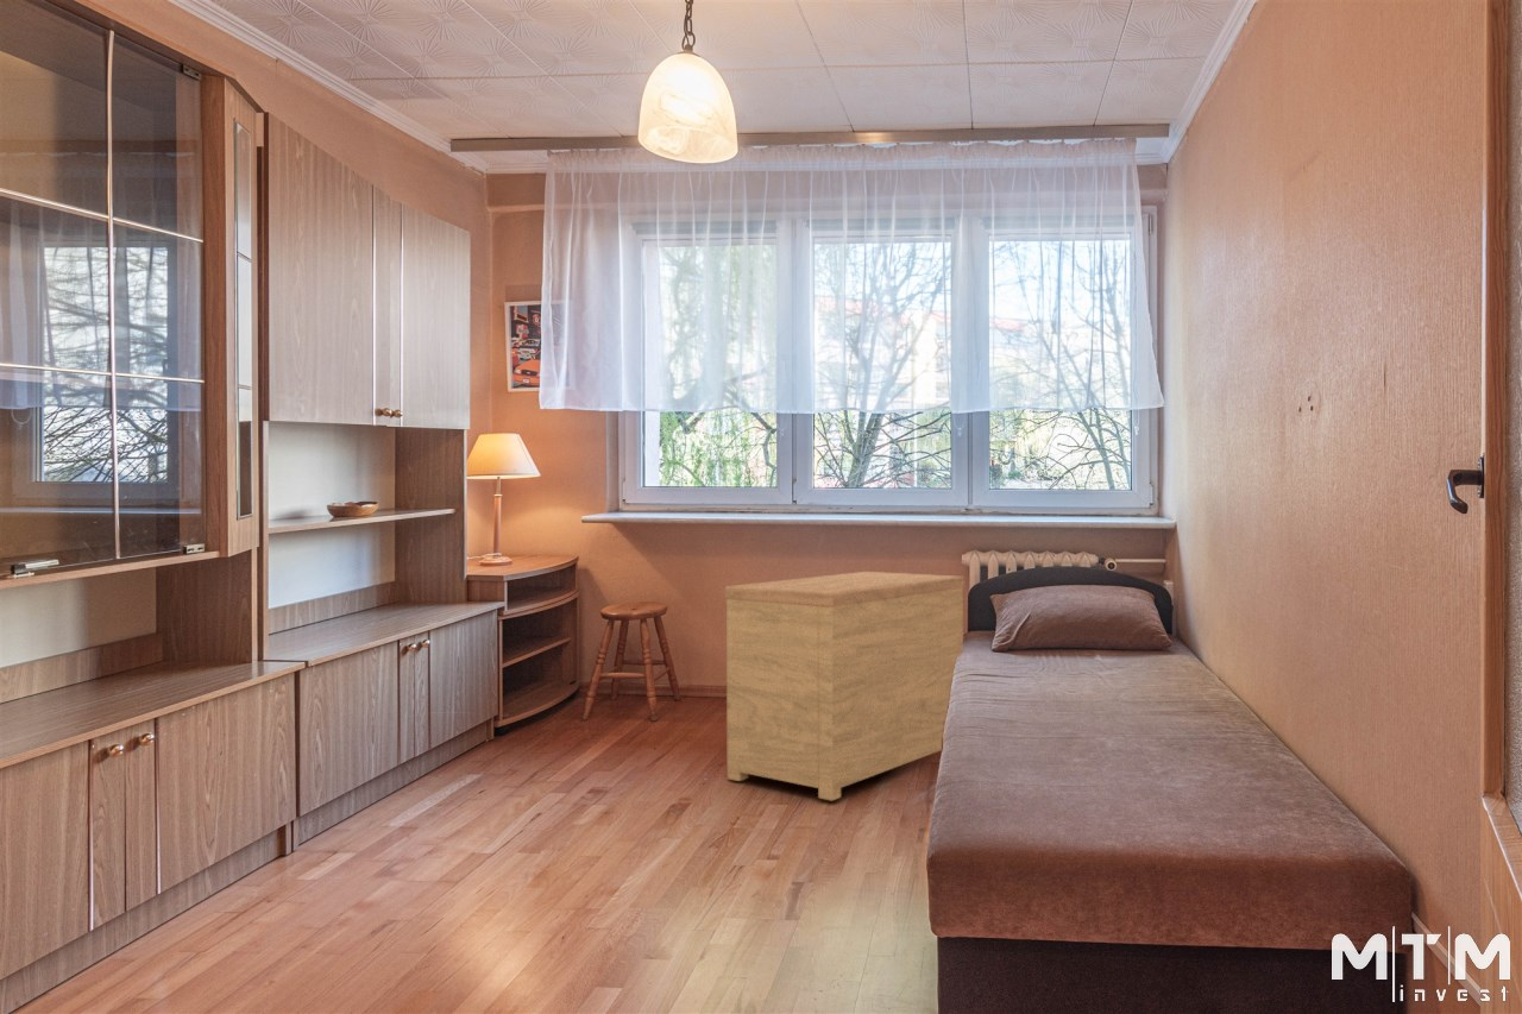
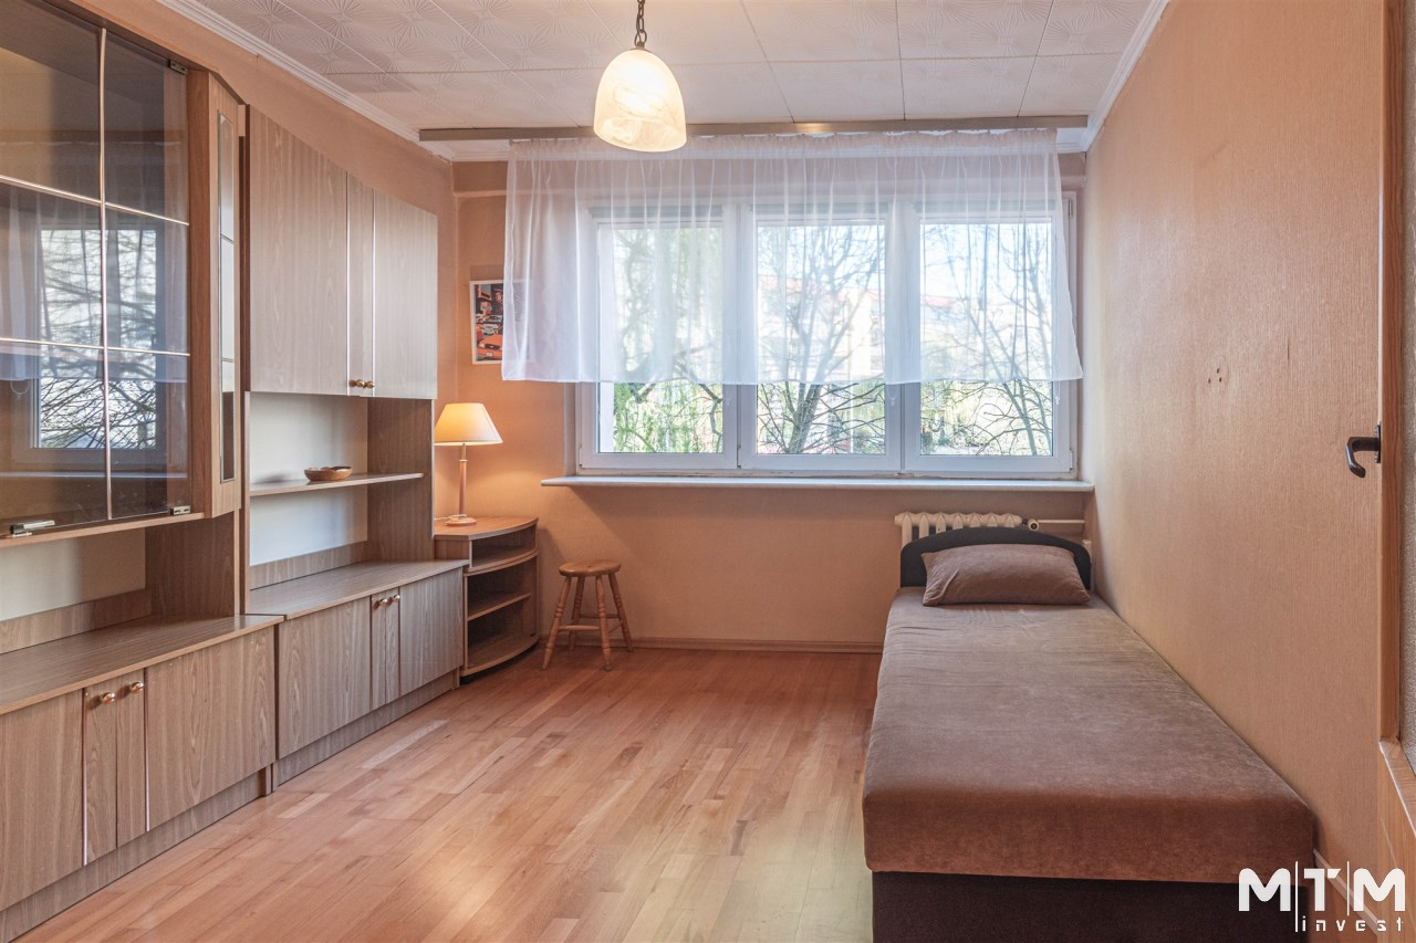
- side table [724,571,966,801]
